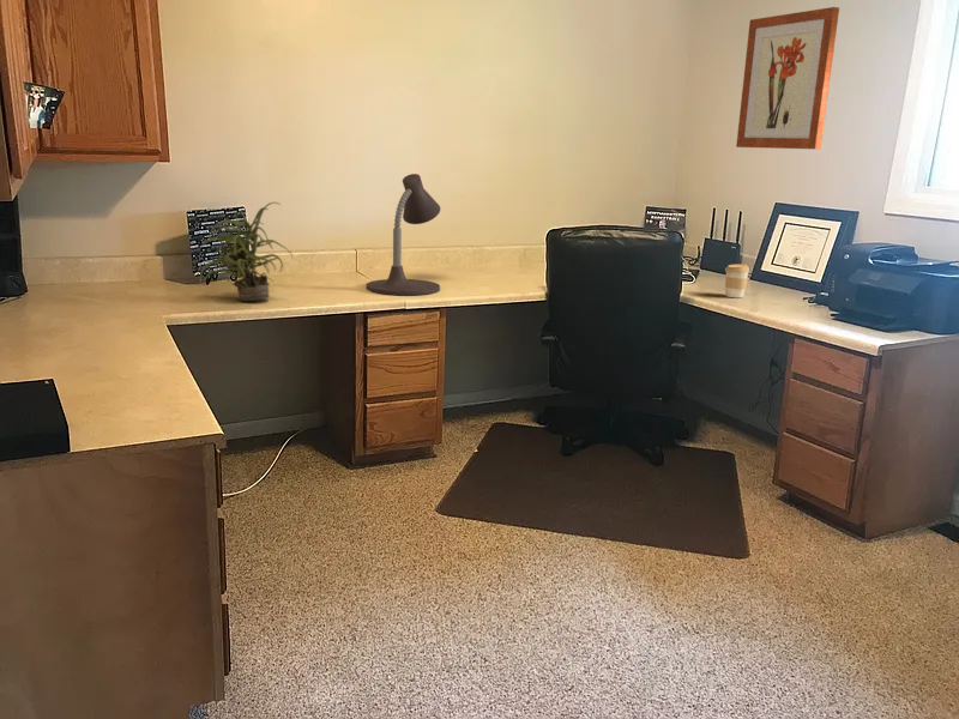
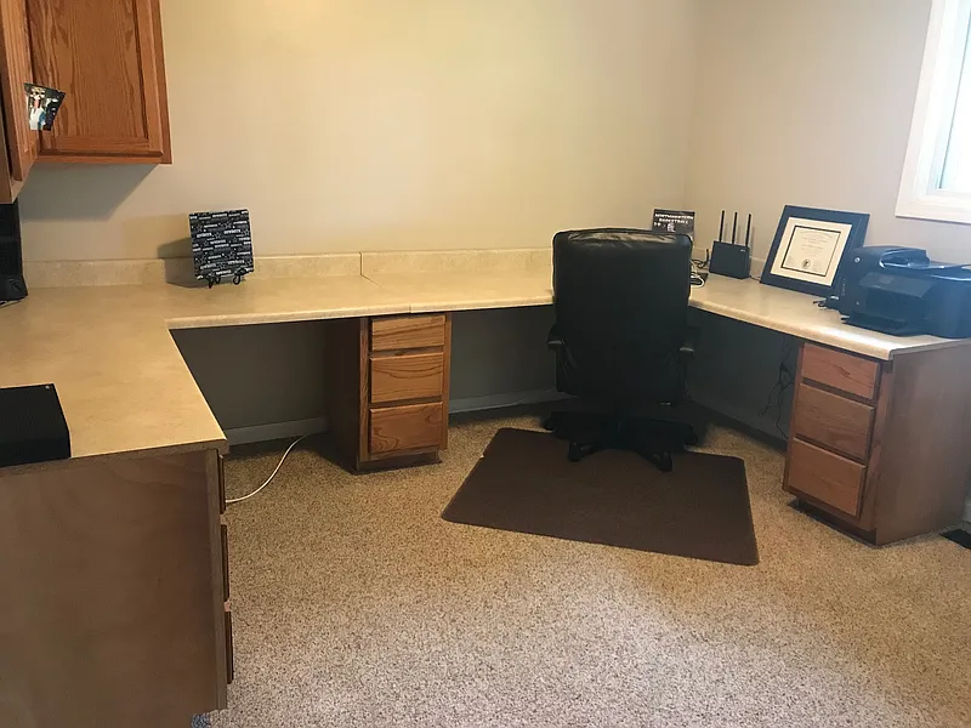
- potted plant [198,201,294,302]
- desk lamp [364,173,441,296]
- wall art [735,6,840,151]
- coffee cup [724,262,750,298]
